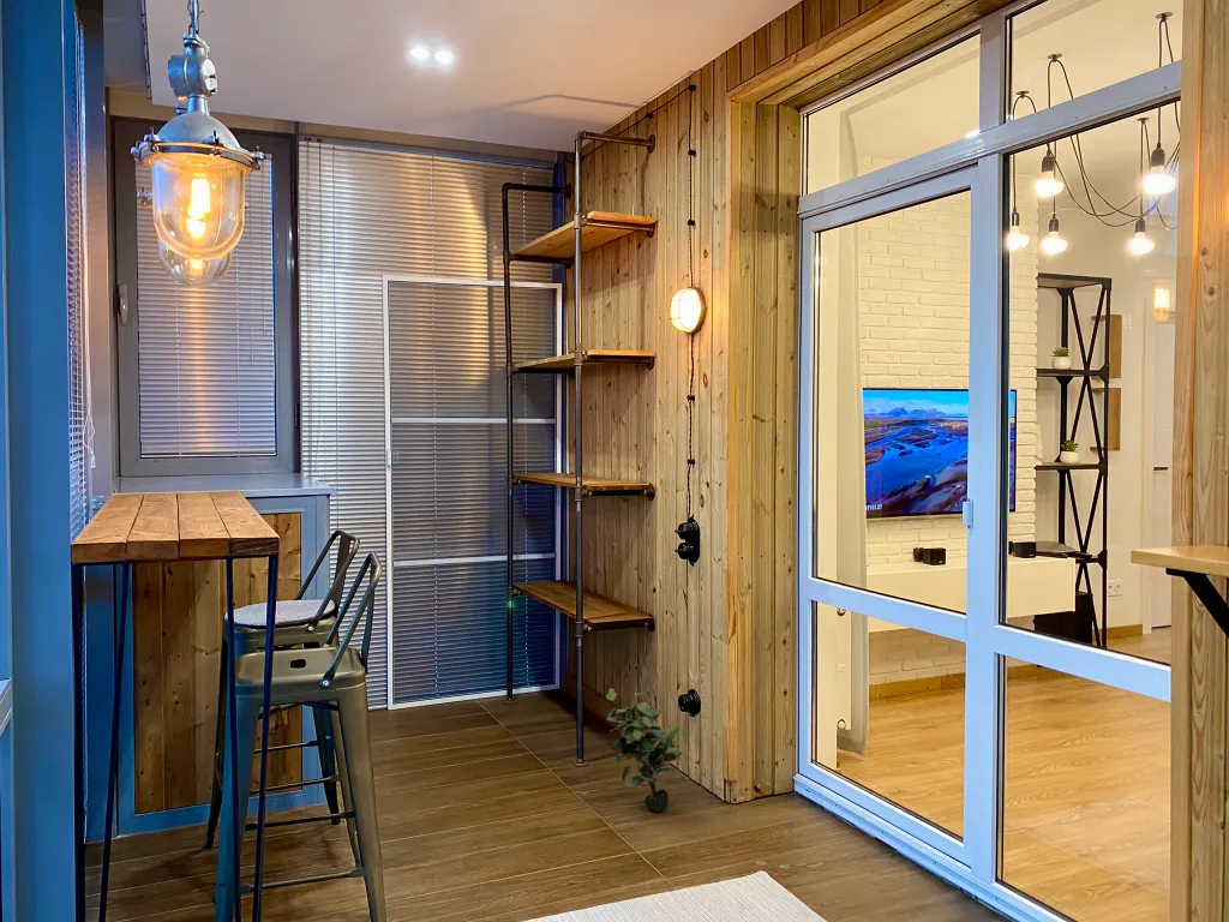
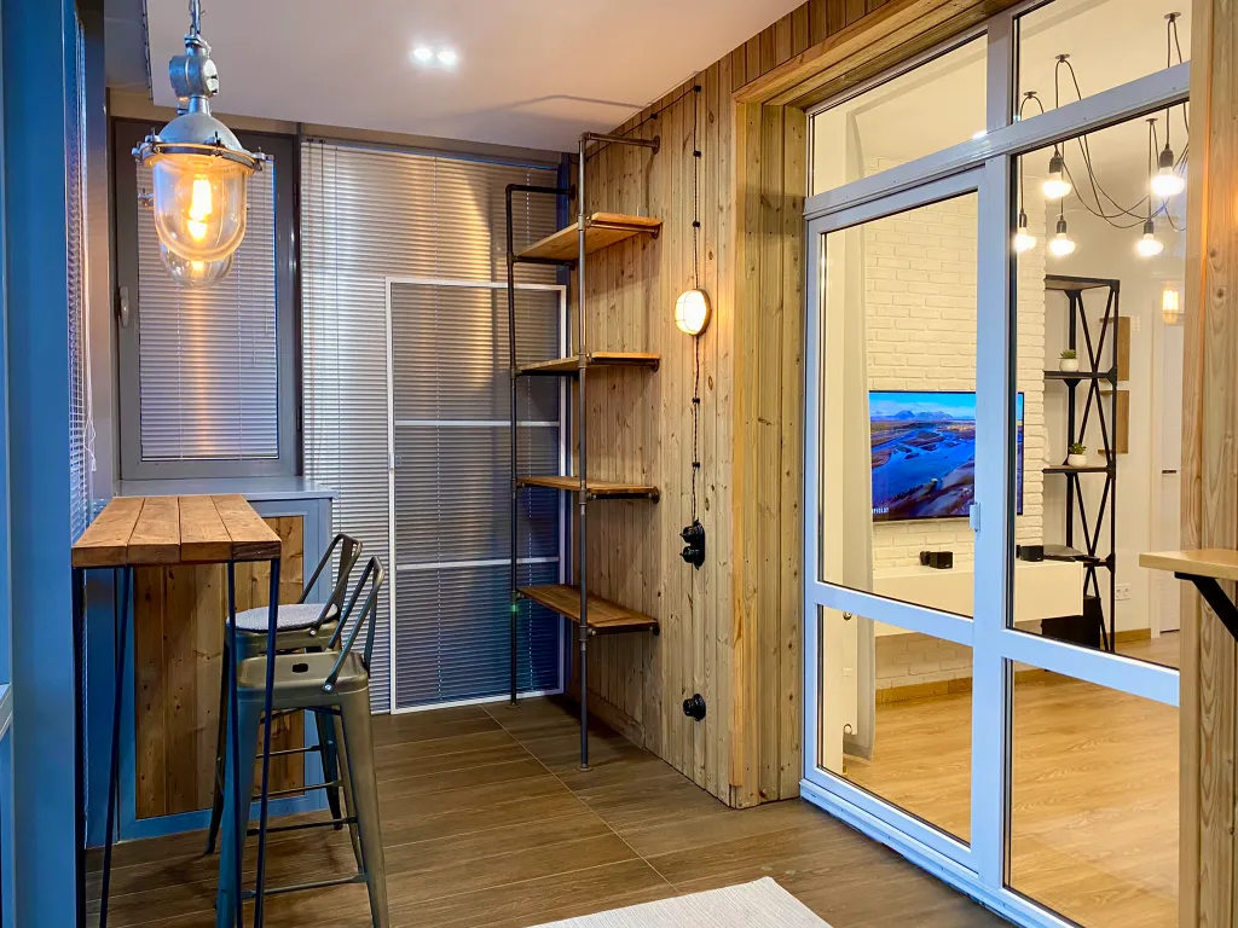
- potted plant [605,688,683,813]
